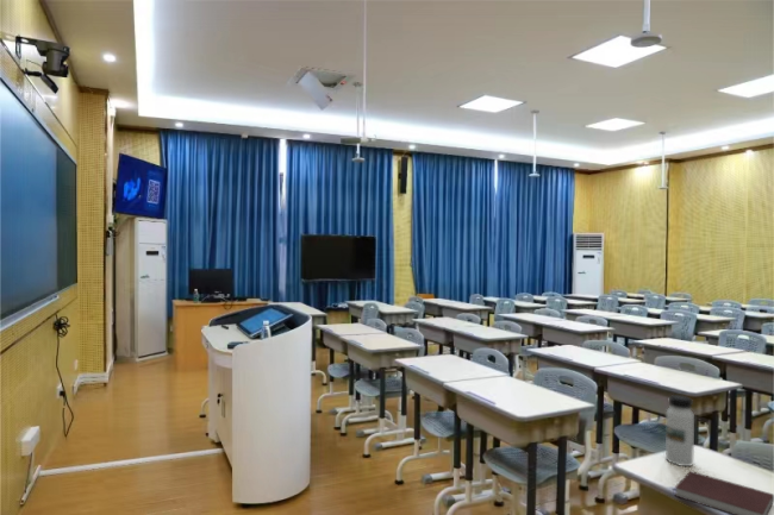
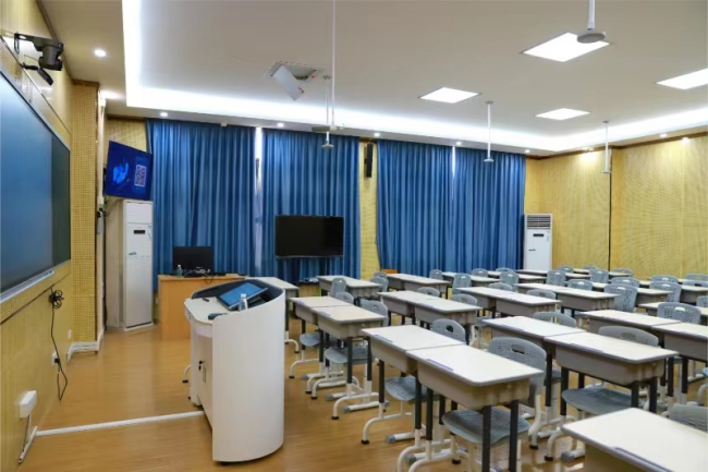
- notebook [674,470,774,515]
- water bottle [664,394,695,467]
